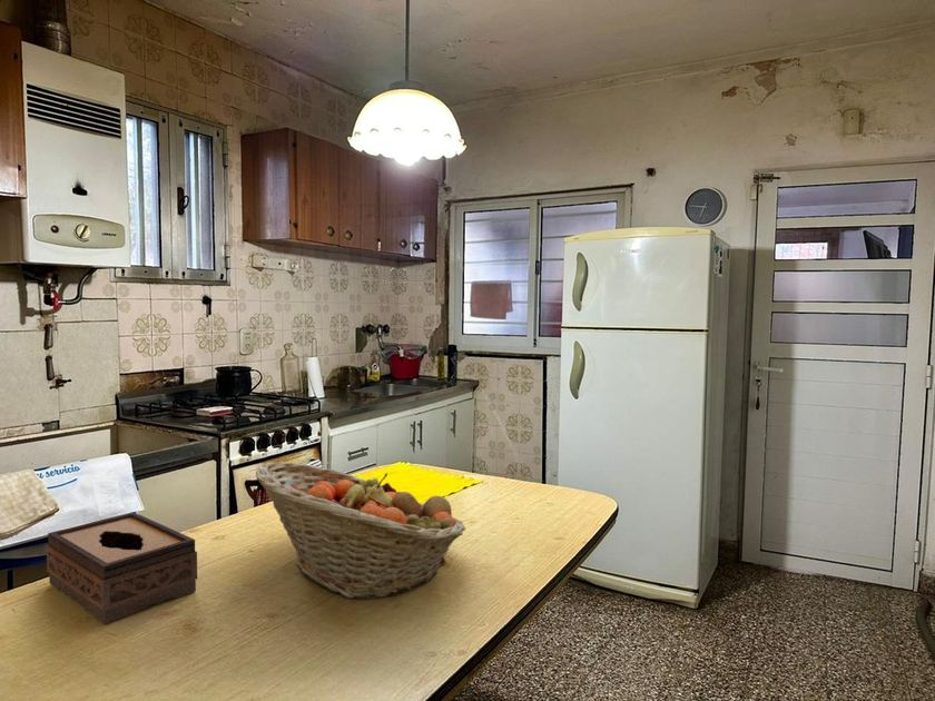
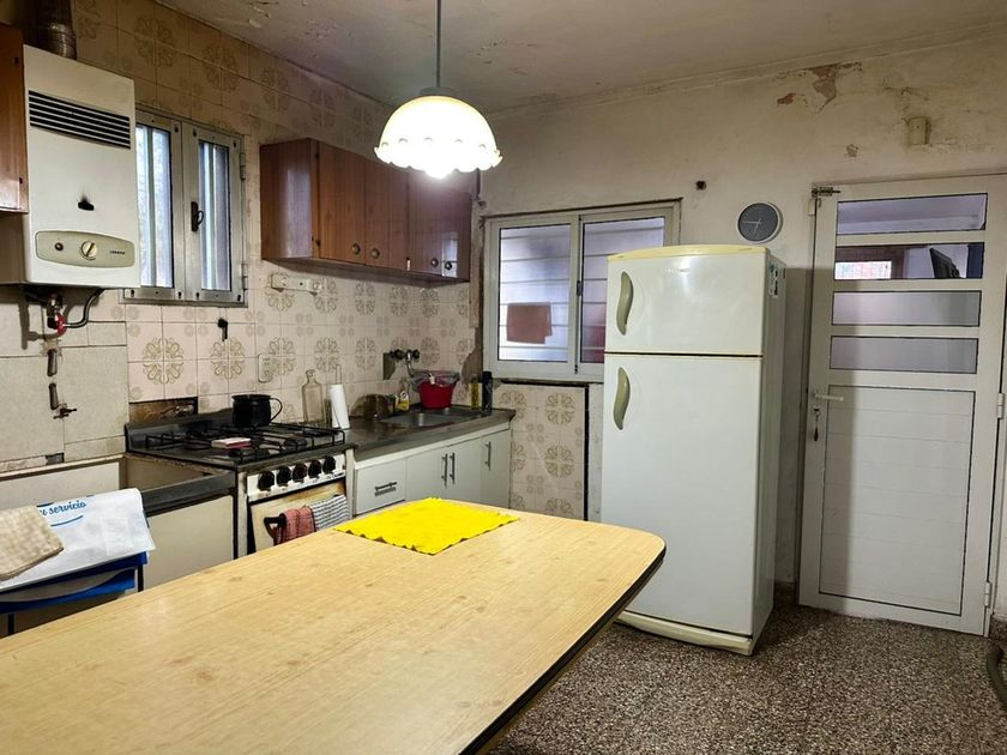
- fruit basket [255,461,466,600]
- tissue box [46,512,198,625]
